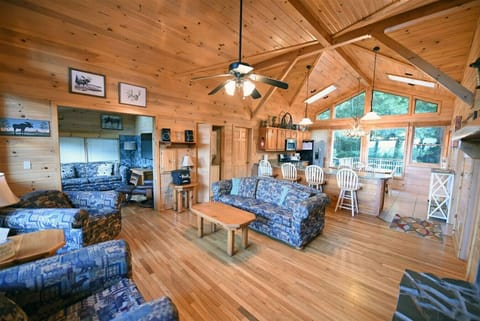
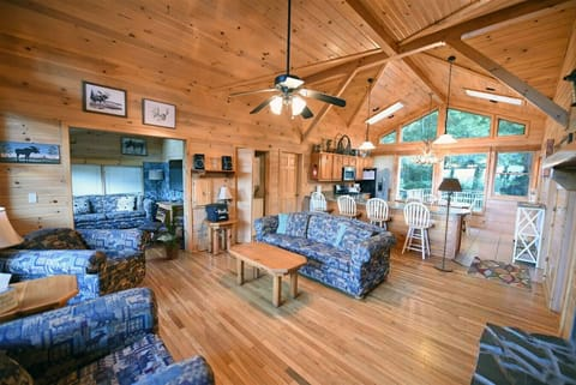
+ house plant [150,204,191,260]
+ floor lamp [433,176,464,272]
